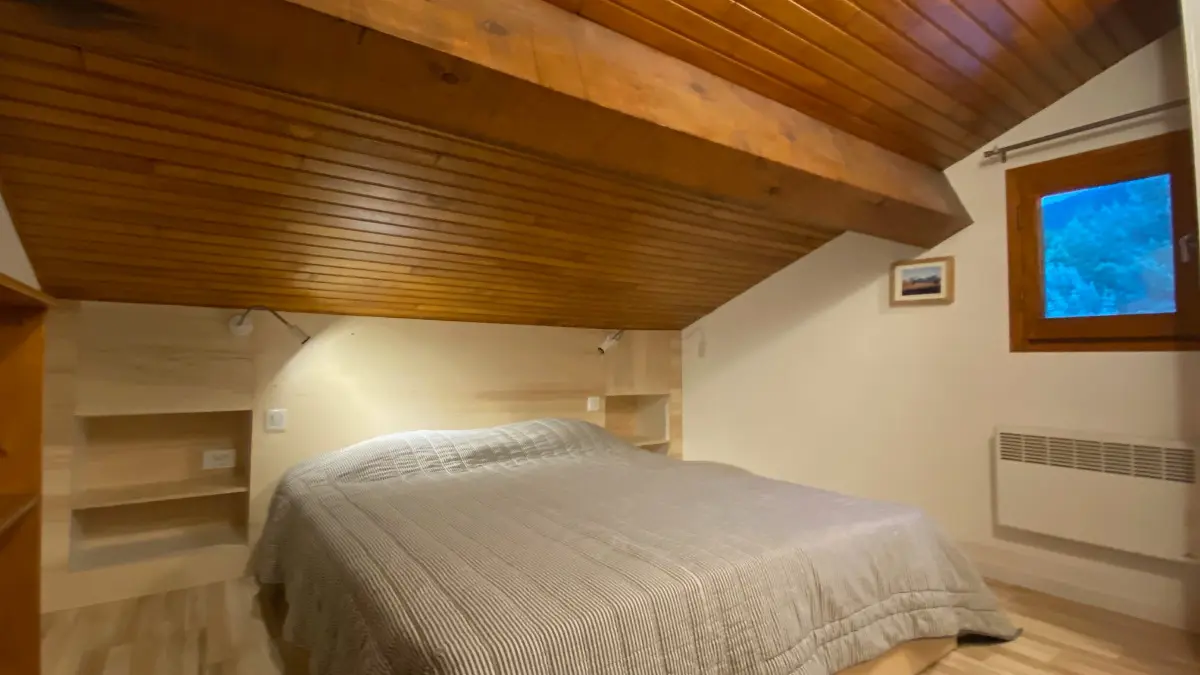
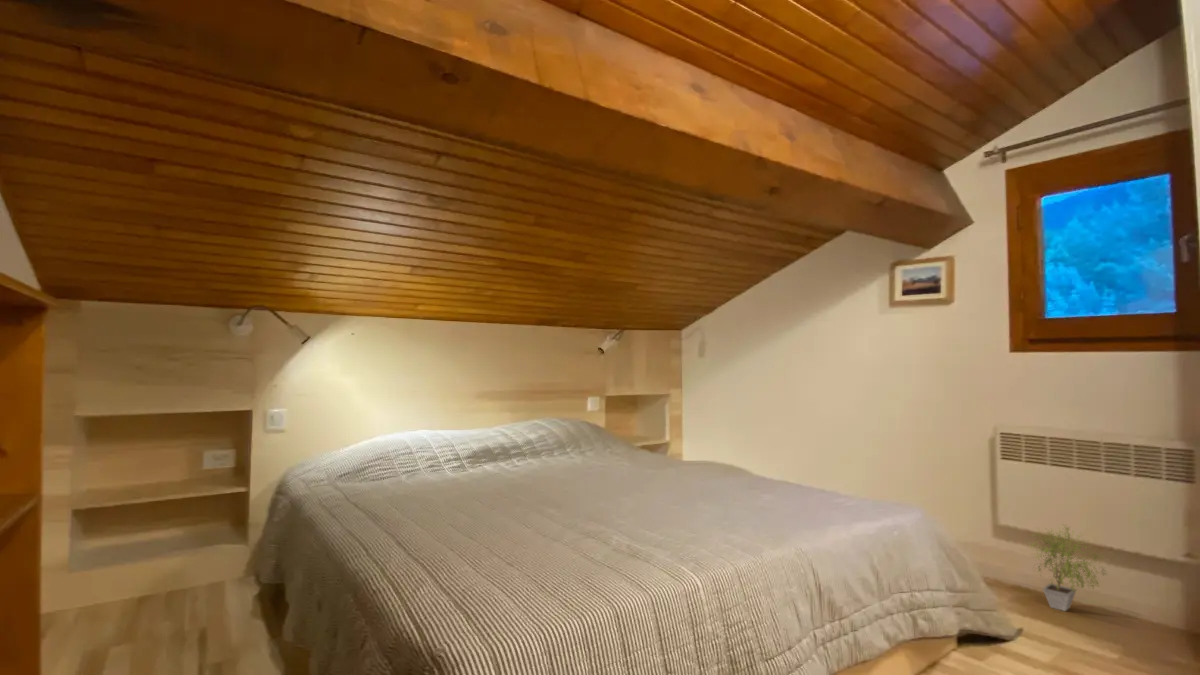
+ potted plant [1027,523,1109,612]
